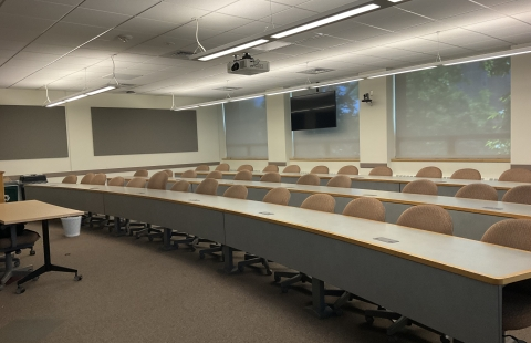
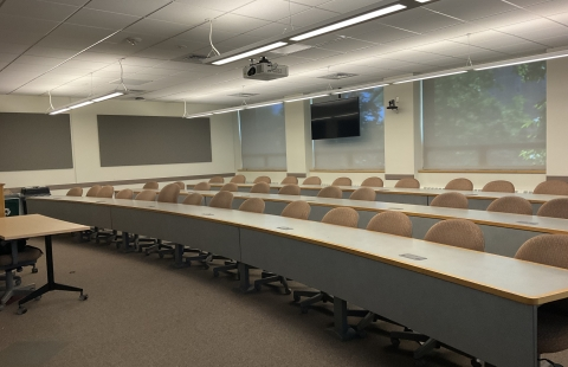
- wastebasket [60,215,83,238]
